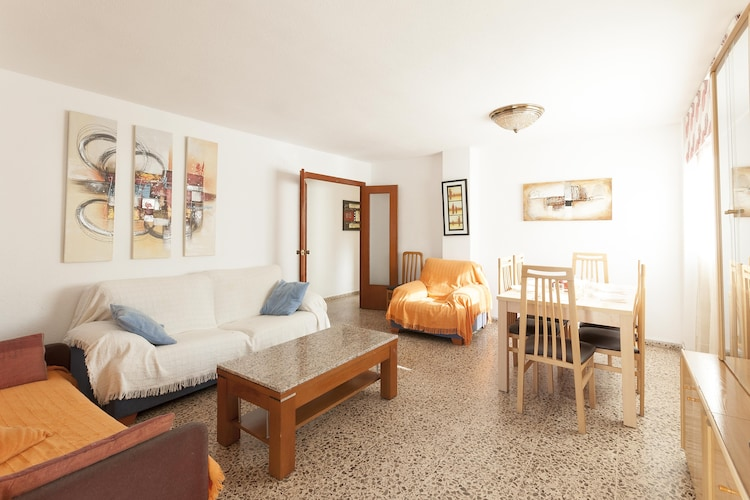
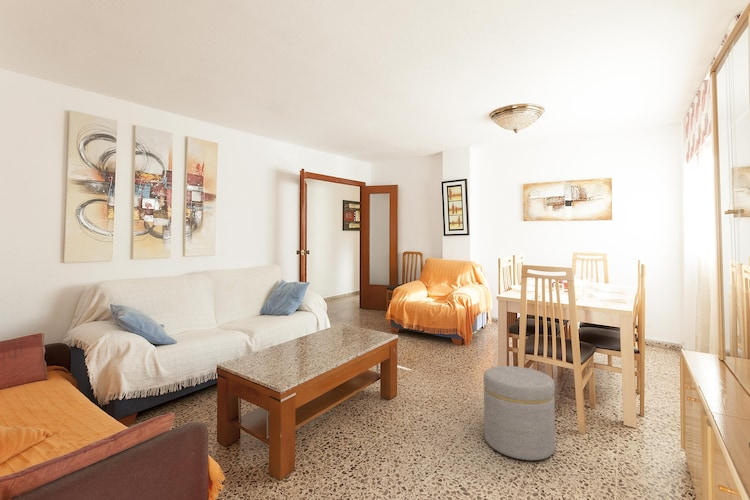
+ ottoman [482,365,556,461]
